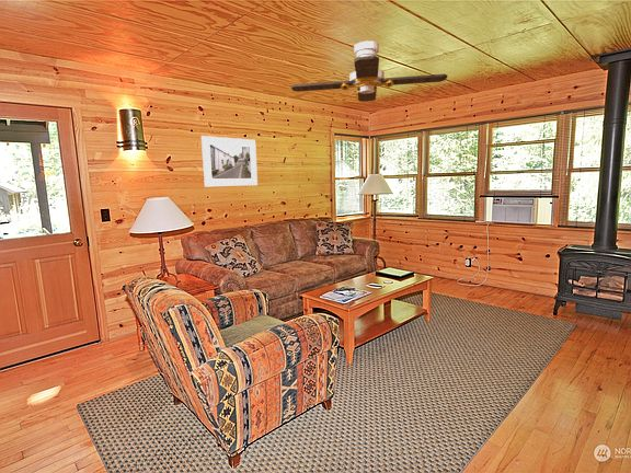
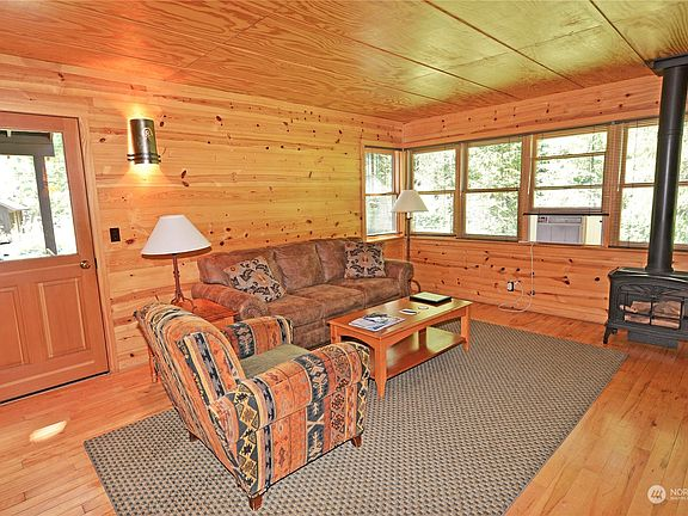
- ceiling fan [290,39,448,103]
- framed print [200,135,259,188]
